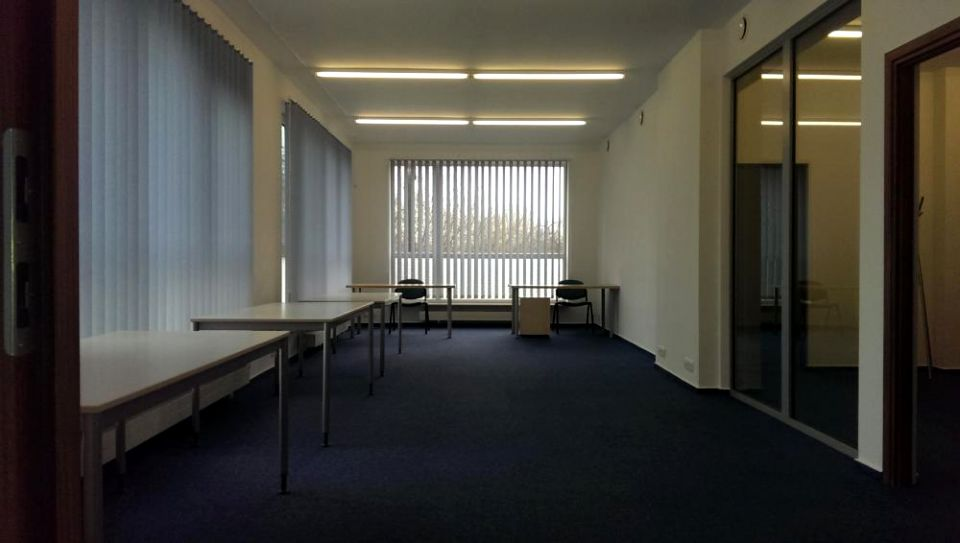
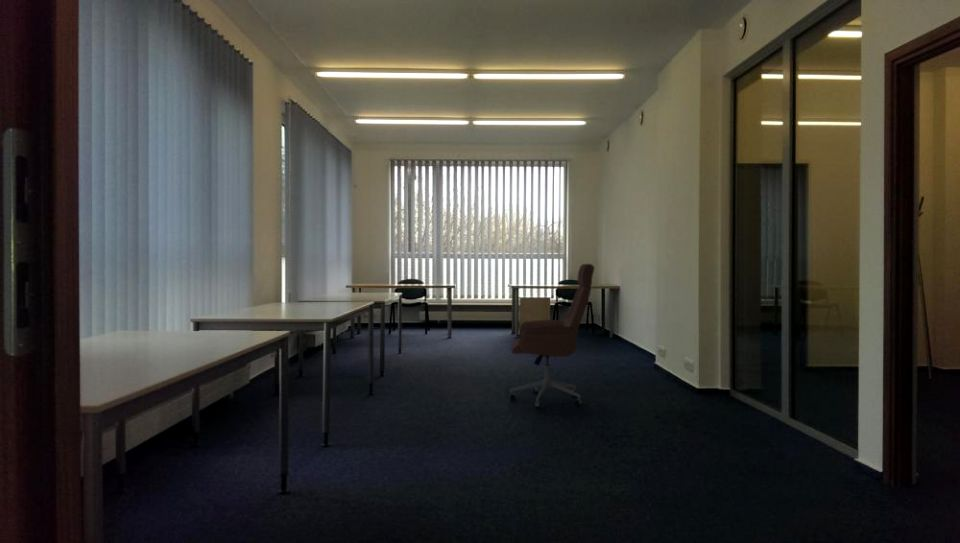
+ office chair [508,263,595,409]
